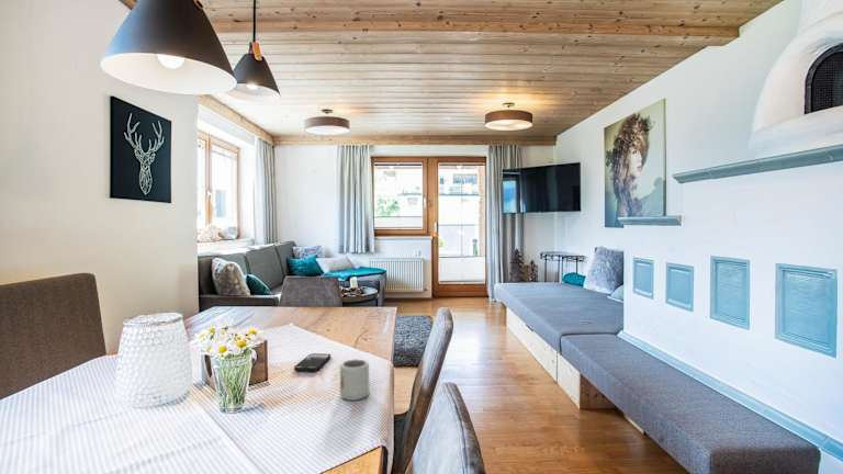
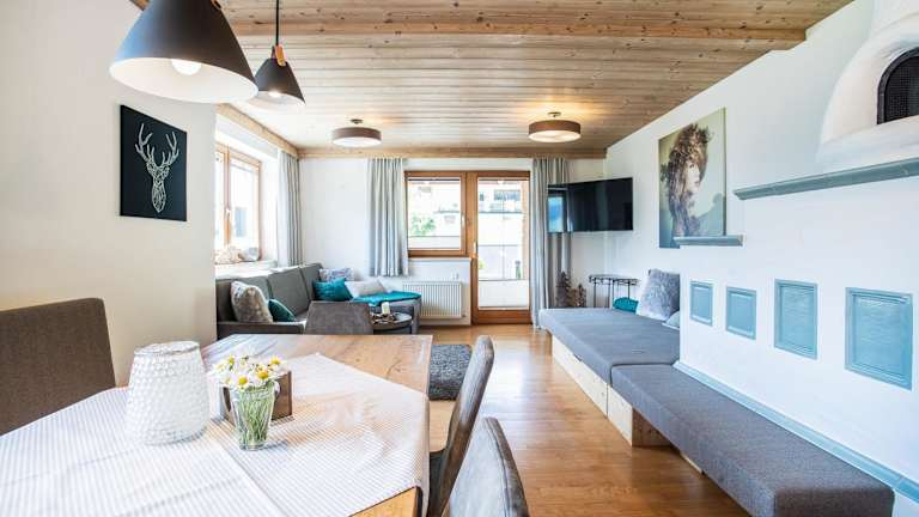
- cup [339,358,370,402]
- smartphone [293,352,331,372]
